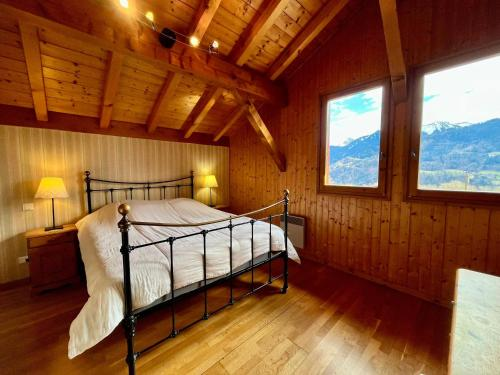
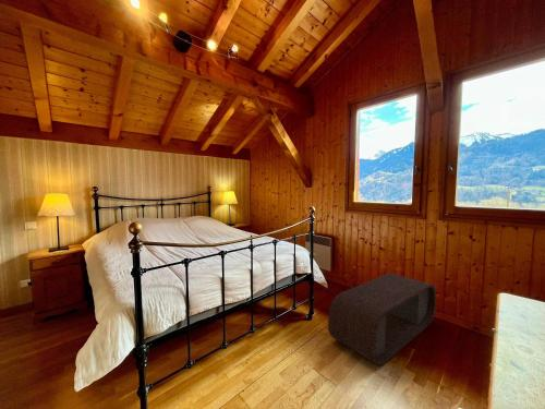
+ coffee table [327,273,437,366]
